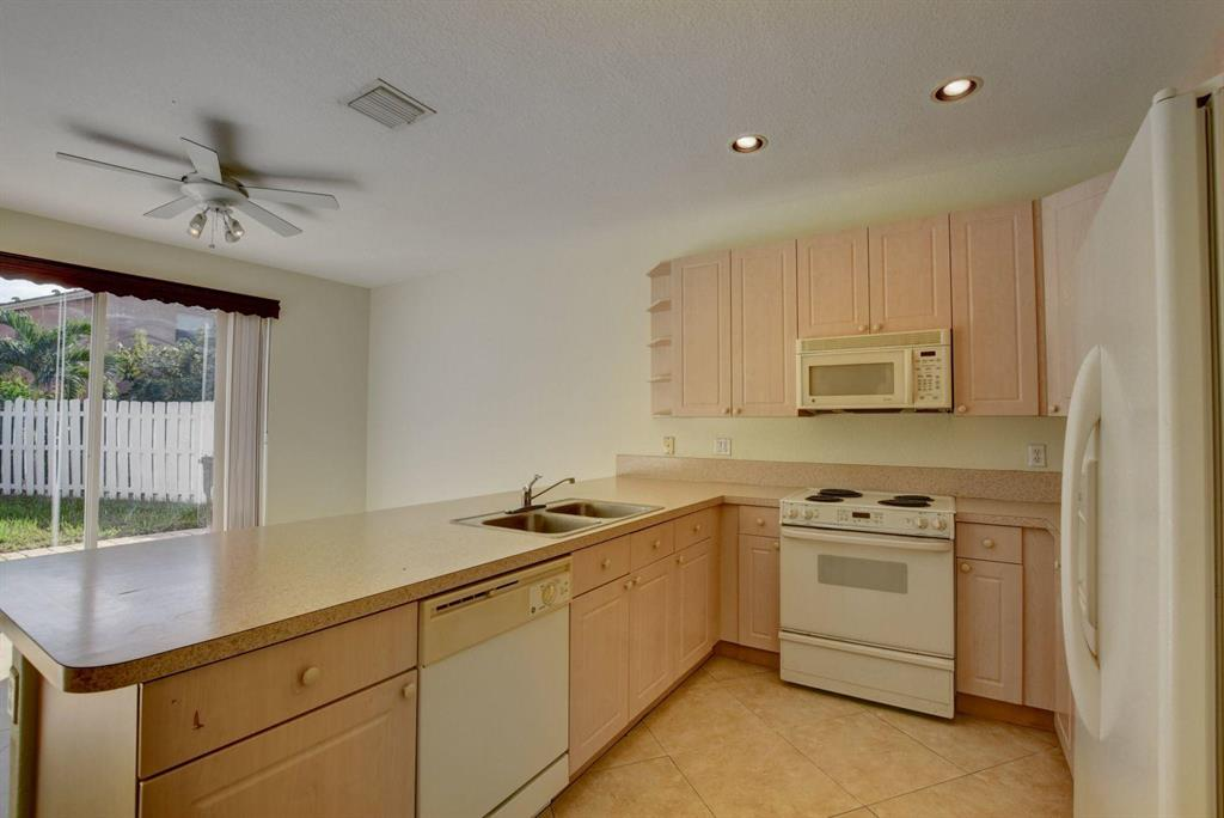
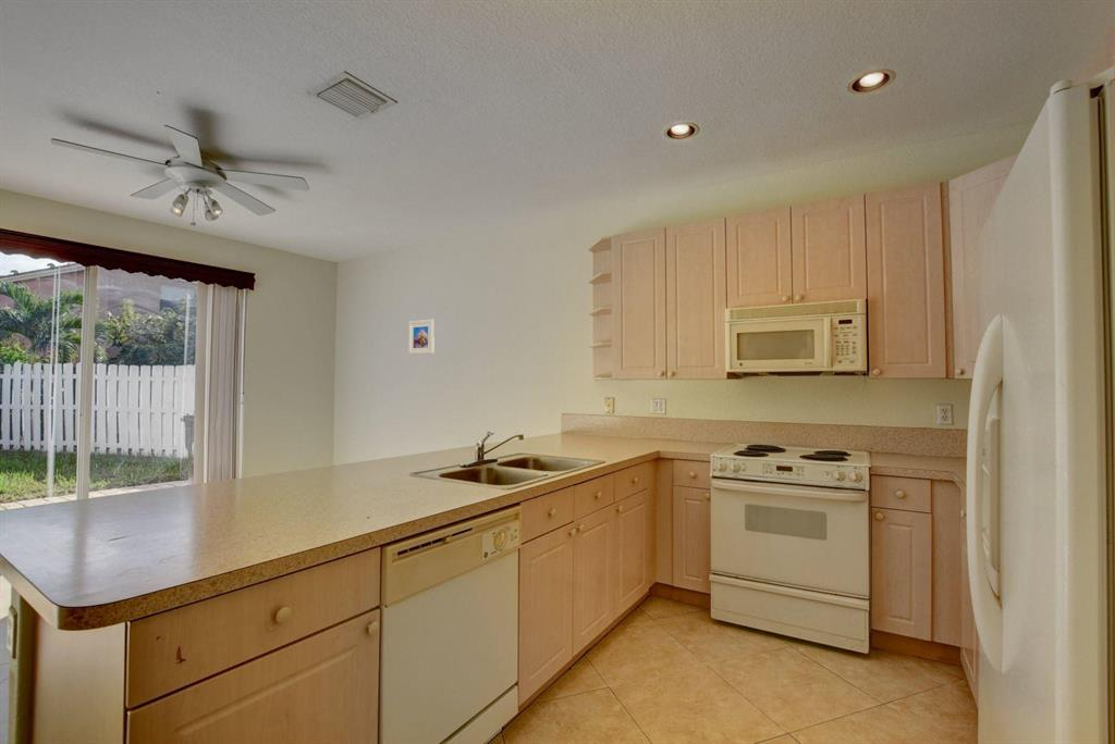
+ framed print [407,319,436,356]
